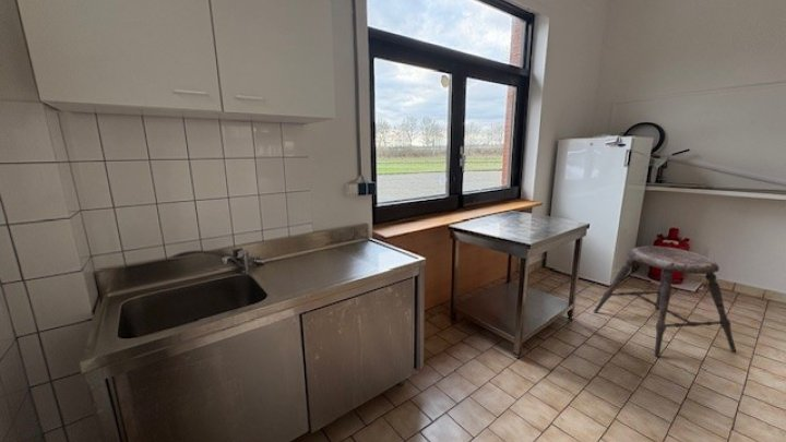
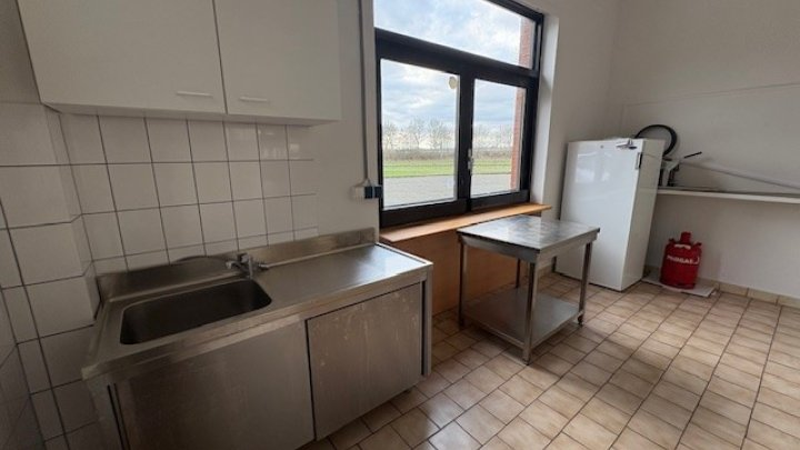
- stool [593,246,738,358]
